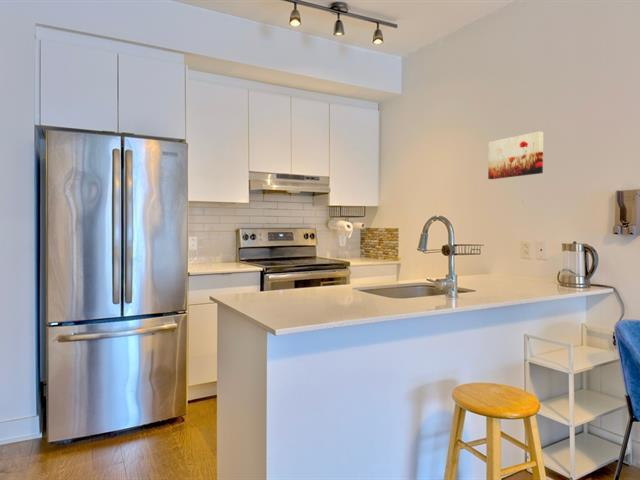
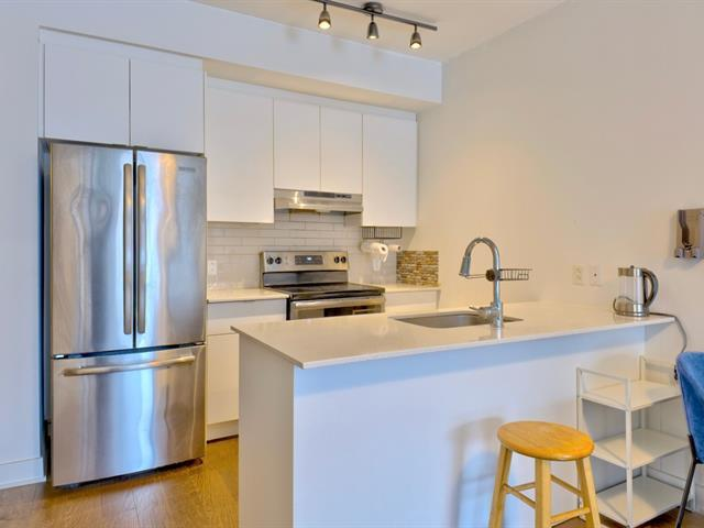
- wall art [487,131,544,180]
